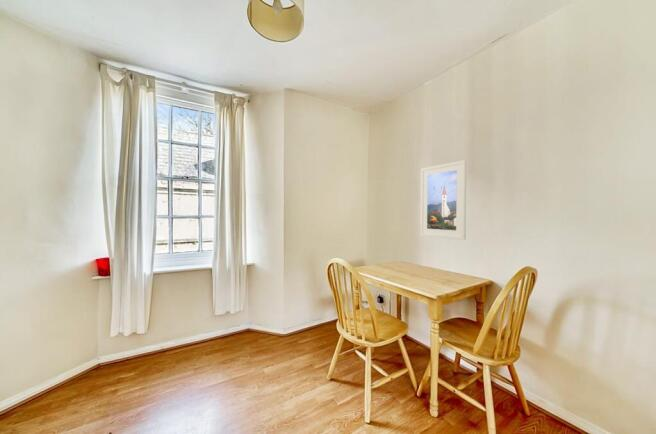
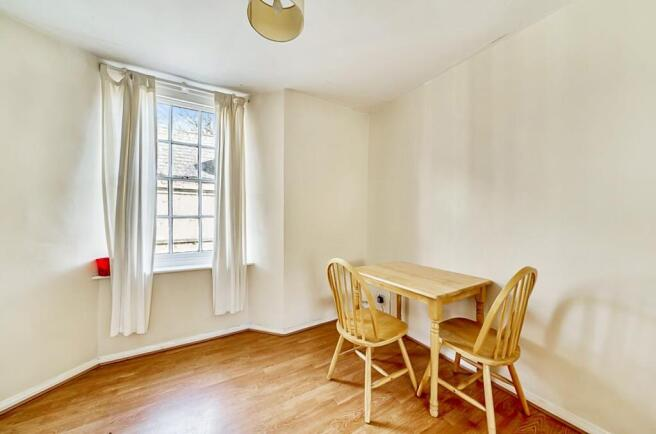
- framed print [419,159,468,241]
